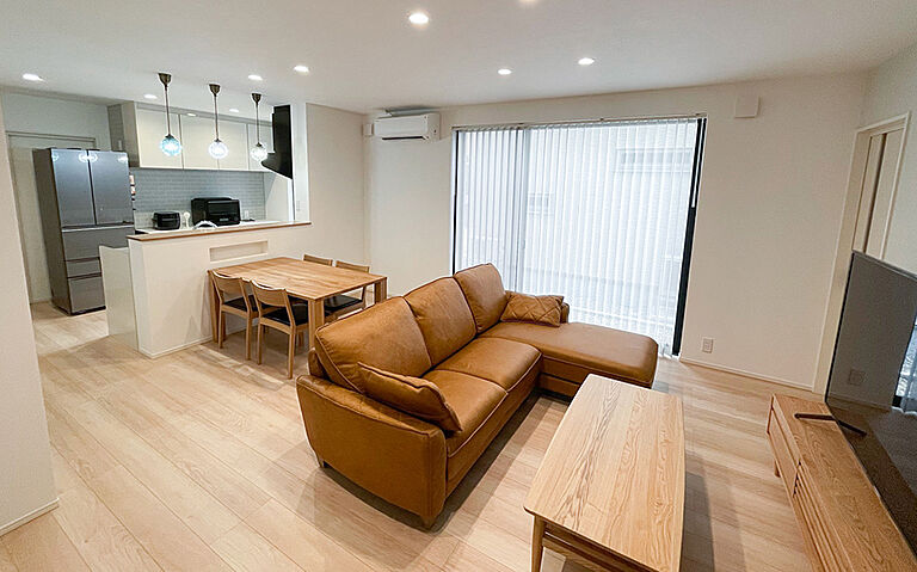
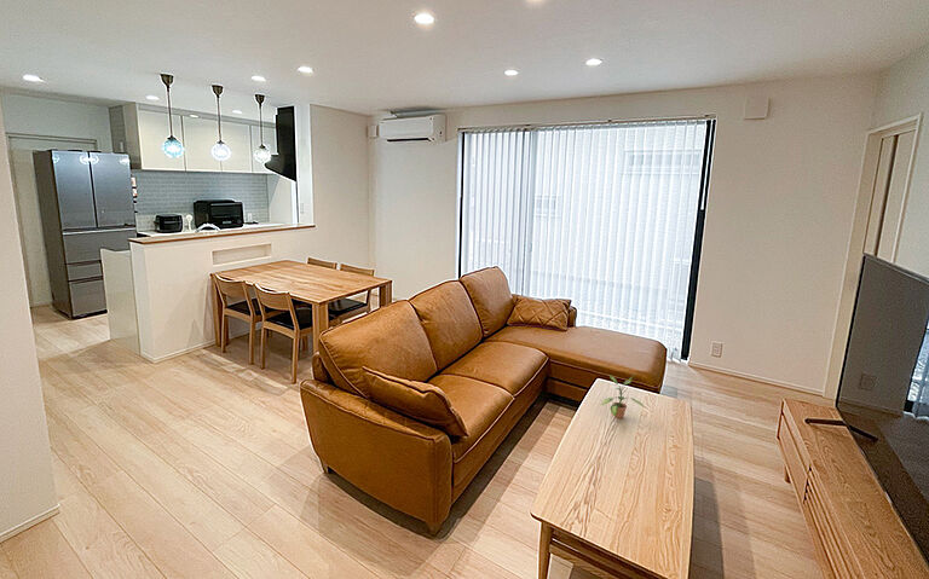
+ potted plant [600,374,645,419]
